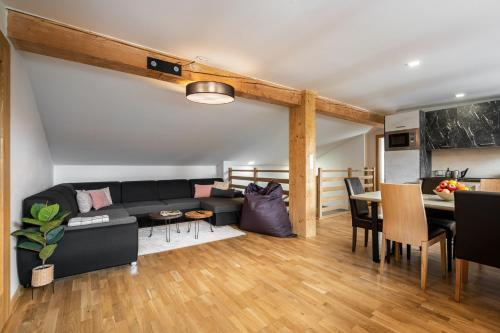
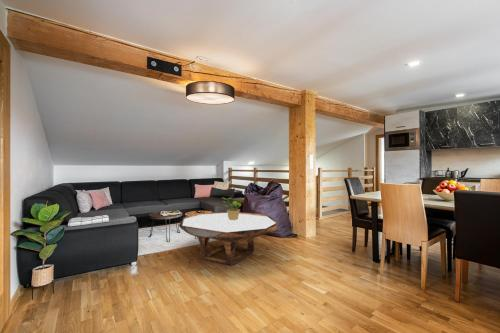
+ coffee table [178,211,279,266]
+ potted plant [221,196,242,220]
